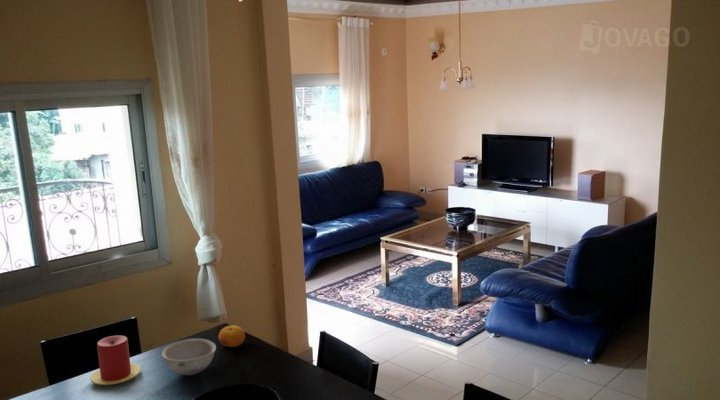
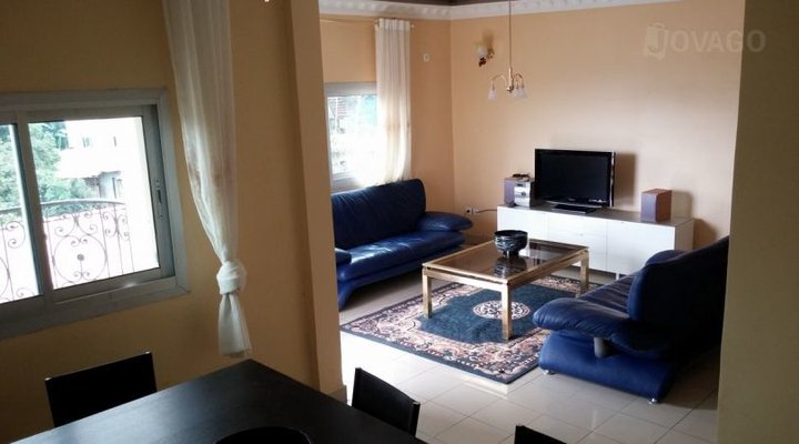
- fruit [217,324,246,348]
- bowl [161,338,217,376]
- candle [89,335,142,386]
